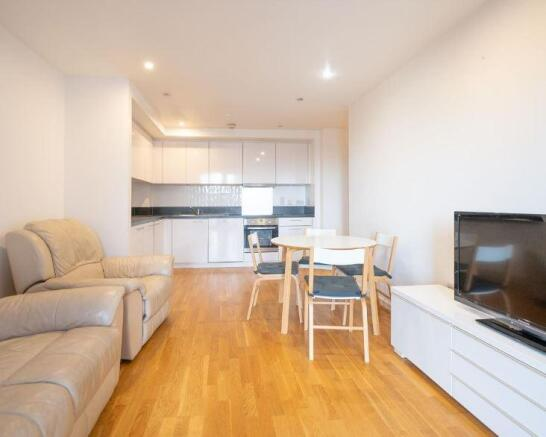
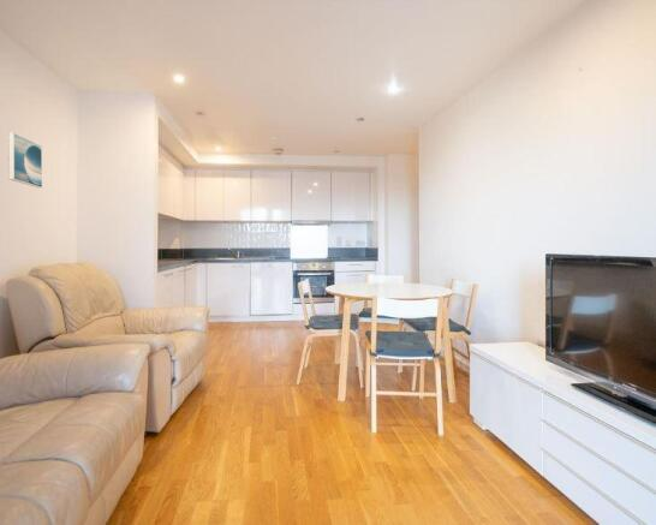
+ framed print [7,131,43,189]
